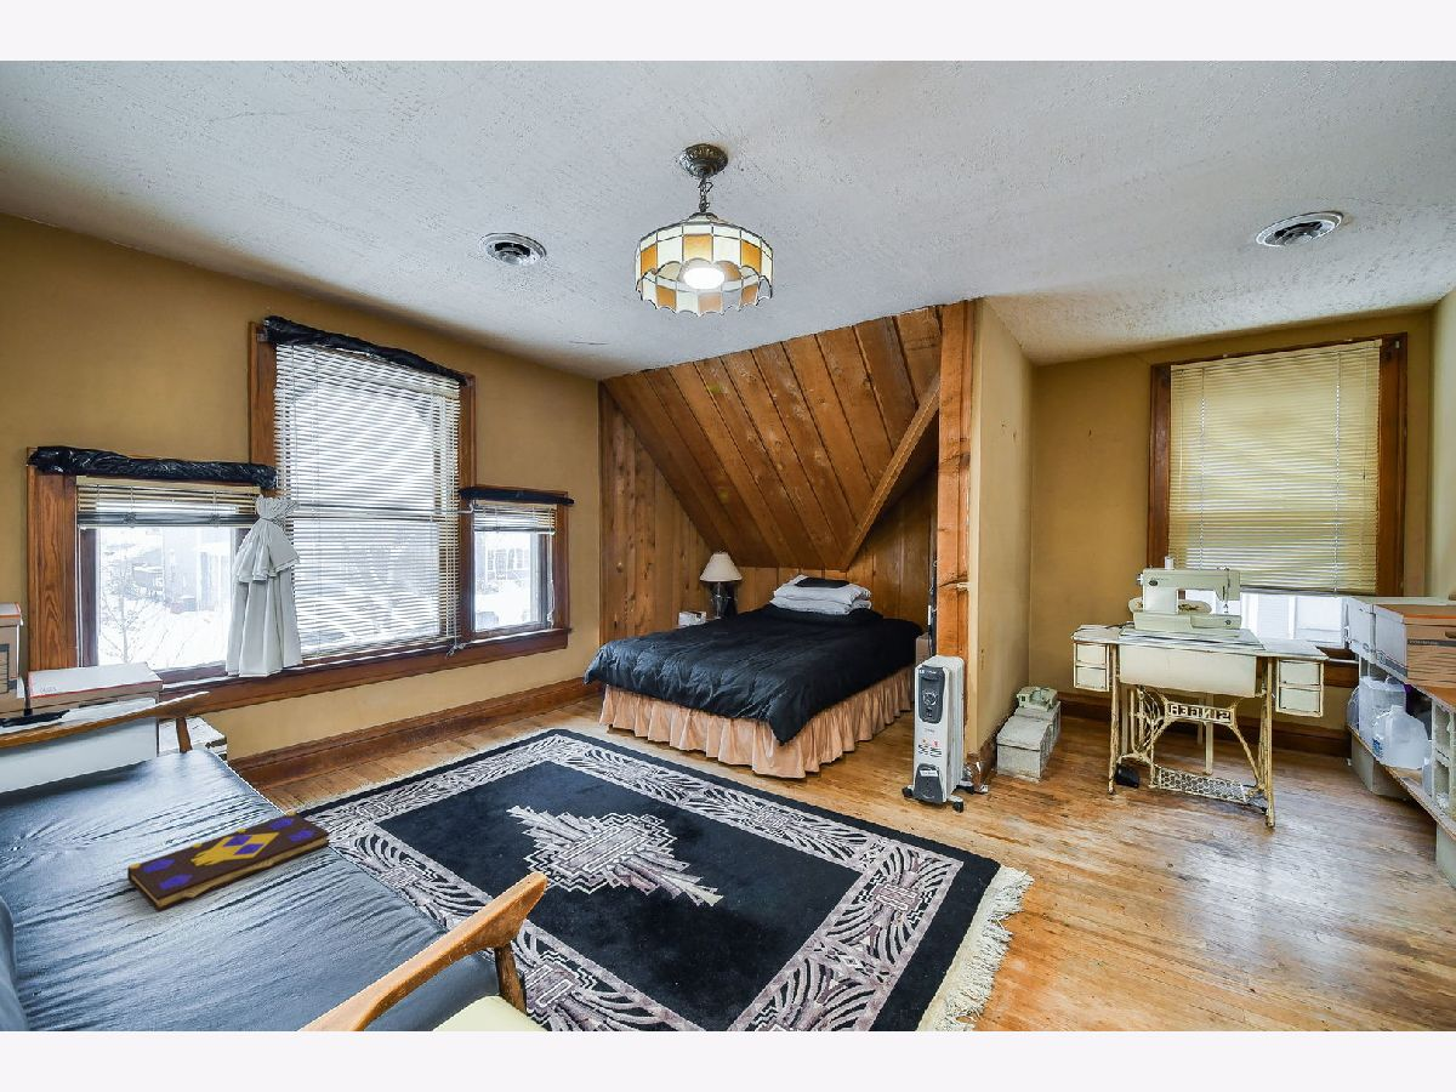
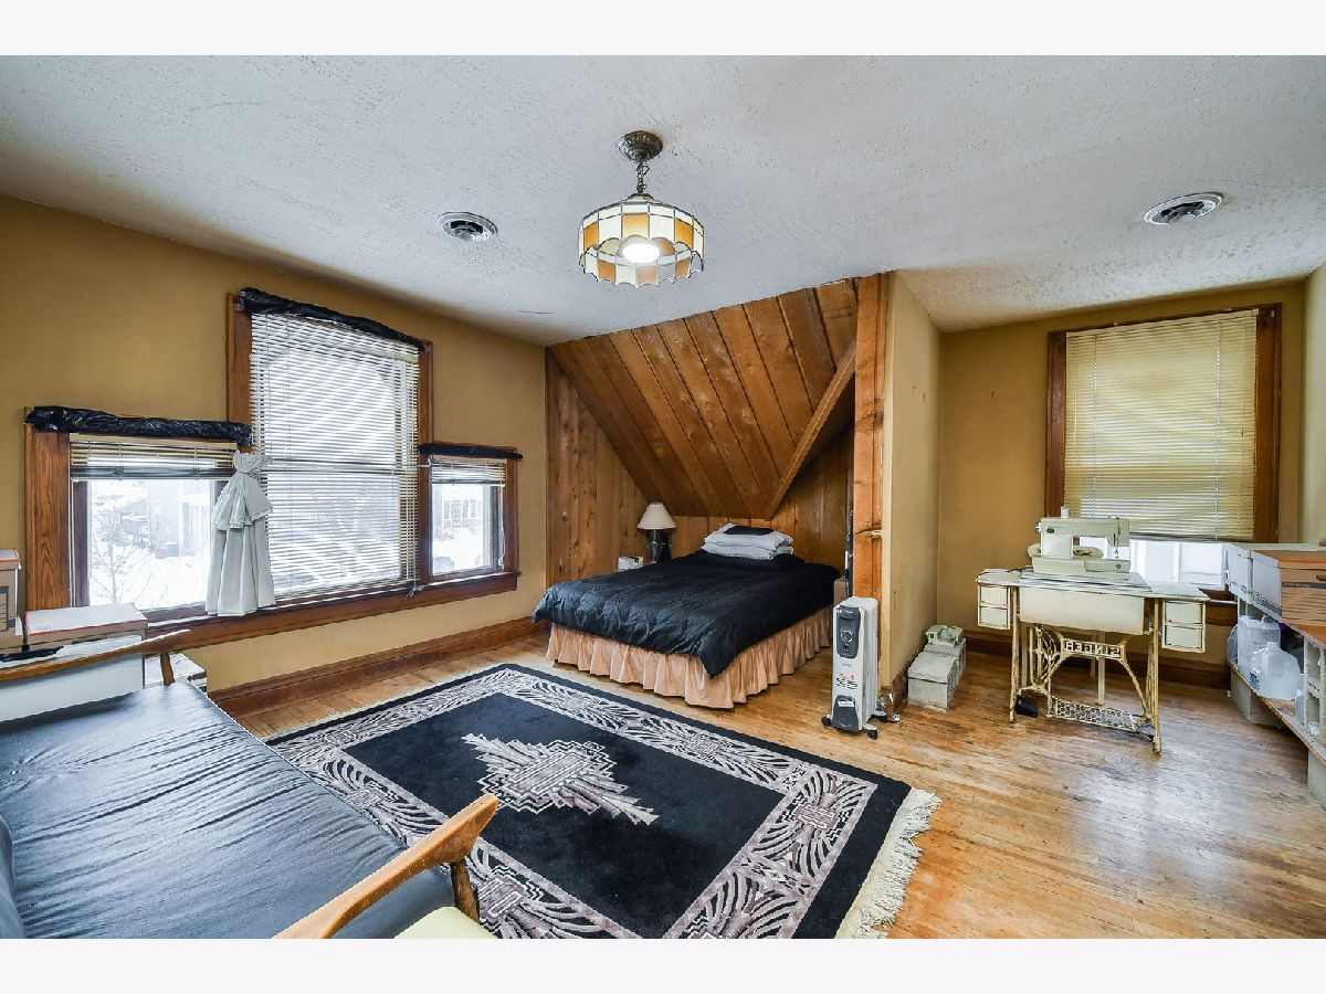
- book [126,811,331,912]
